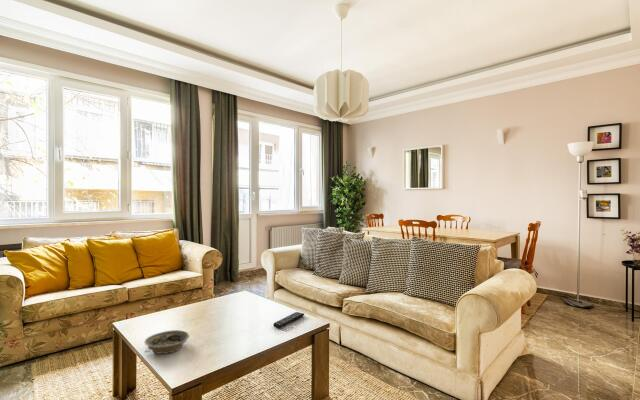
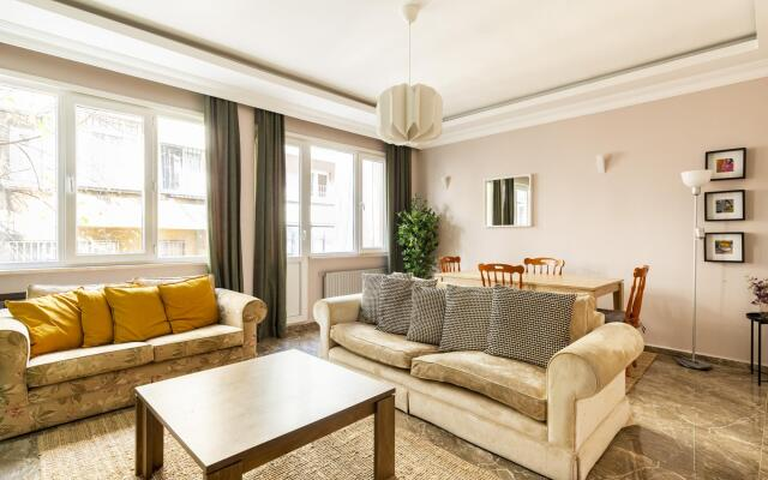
- bowl [143,329,190,355]
- remote control [272,311,305,329]
